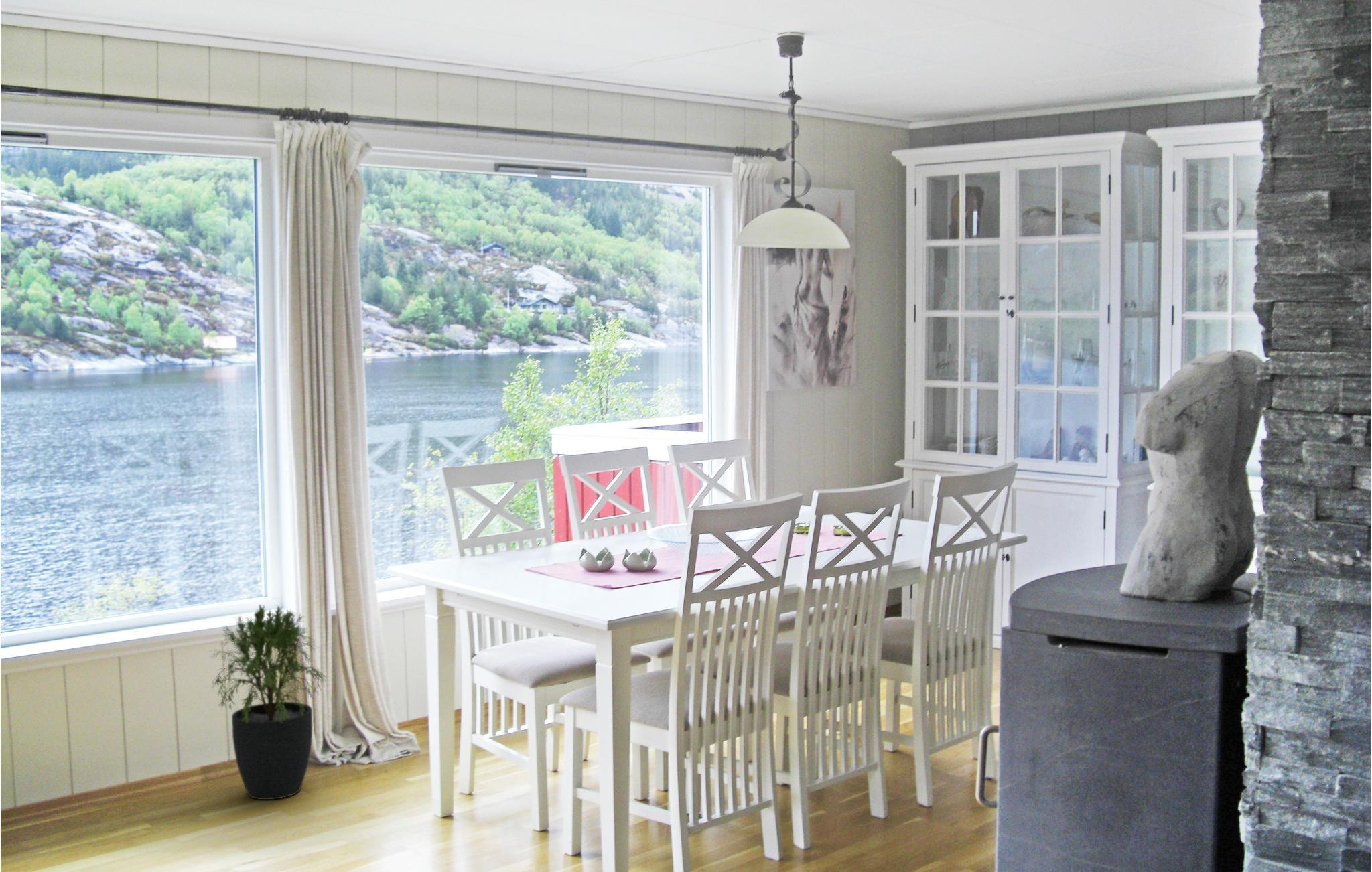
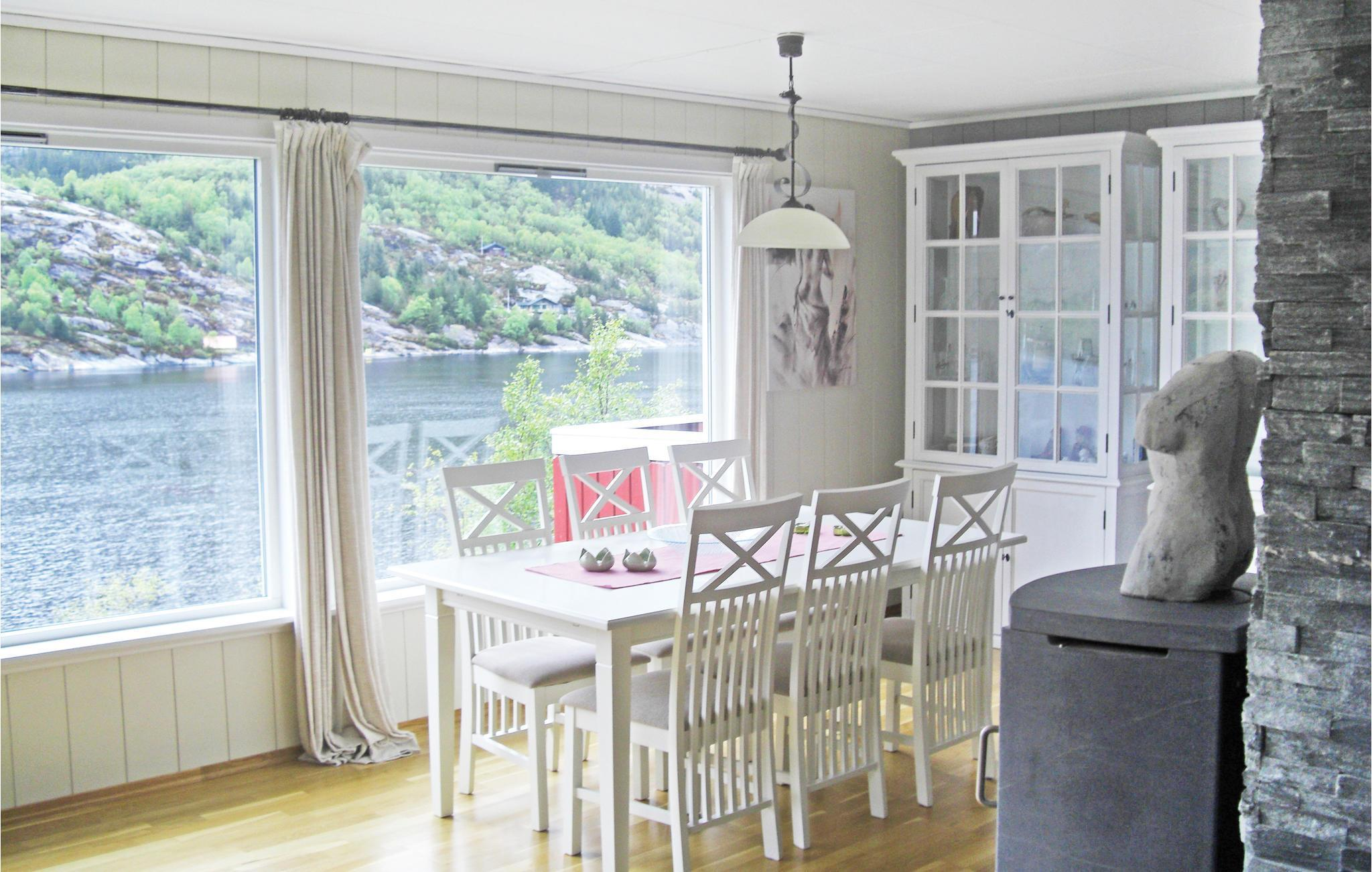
- potted plant [207,603,328,800]
